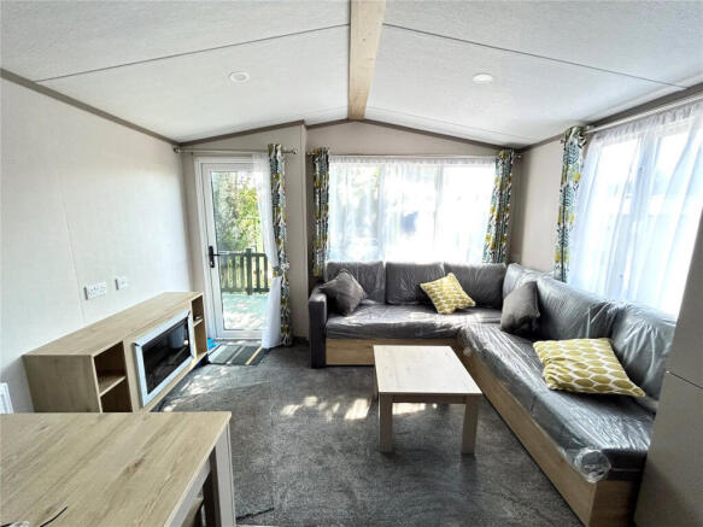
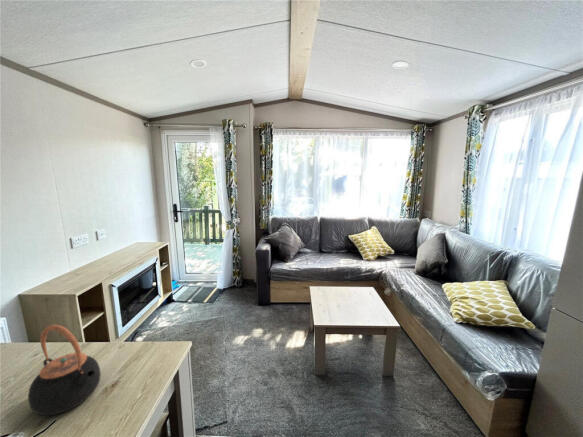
+ teapot [27,324,102,416]
